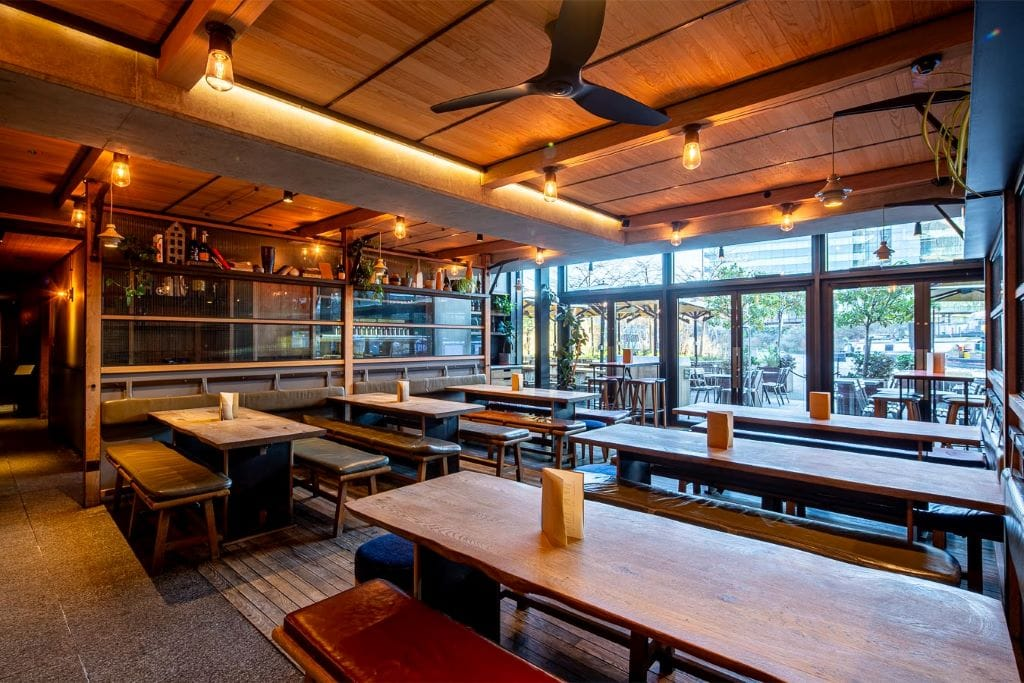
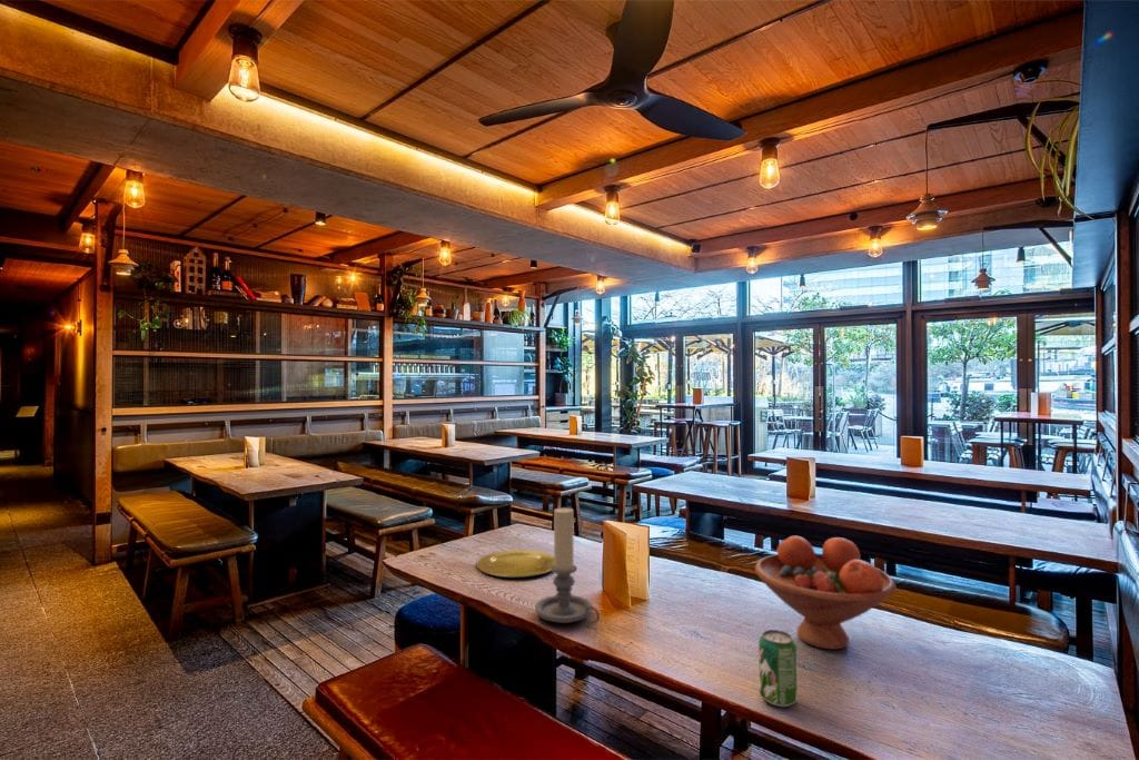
+ beverage can [757,629,798,708]
+ fruit bowl [754,535,897,651]
+ candle holder [534,506,601,624]
+ plate [476,549,554,579]
